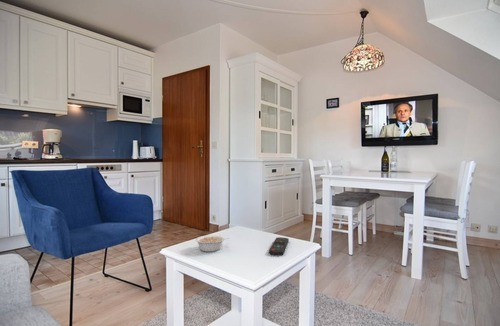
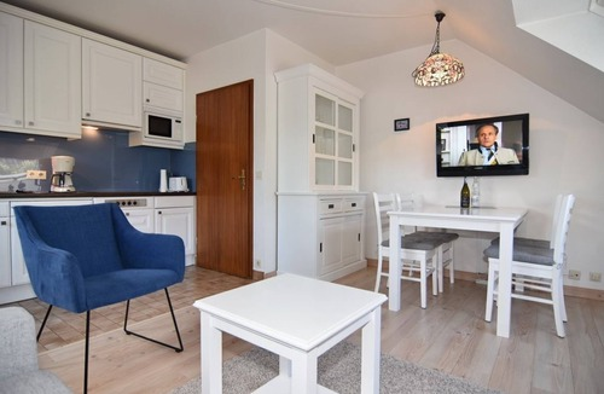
- legume [195,234,230,253]
- remote control [268,236,290,256]
